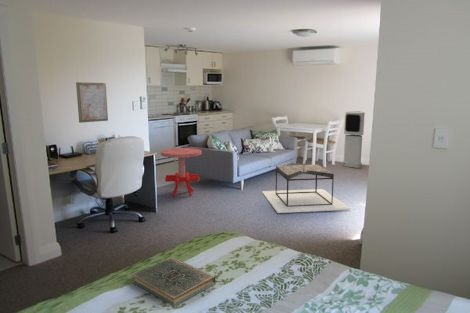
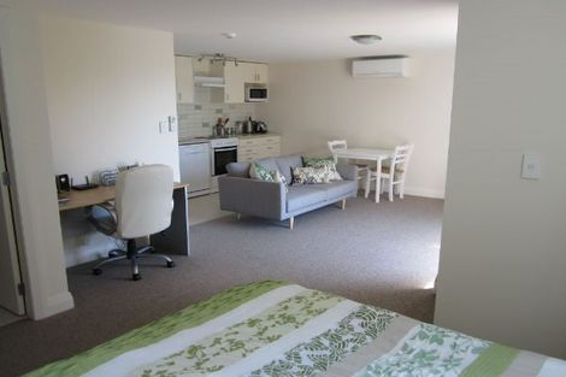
- side table [160,147,203,198]
- air purifier [342,110,366,169]
- wall art [75,81,109,124]
- book [131,256,216,308]
- coffee table [261,162,351,214]
